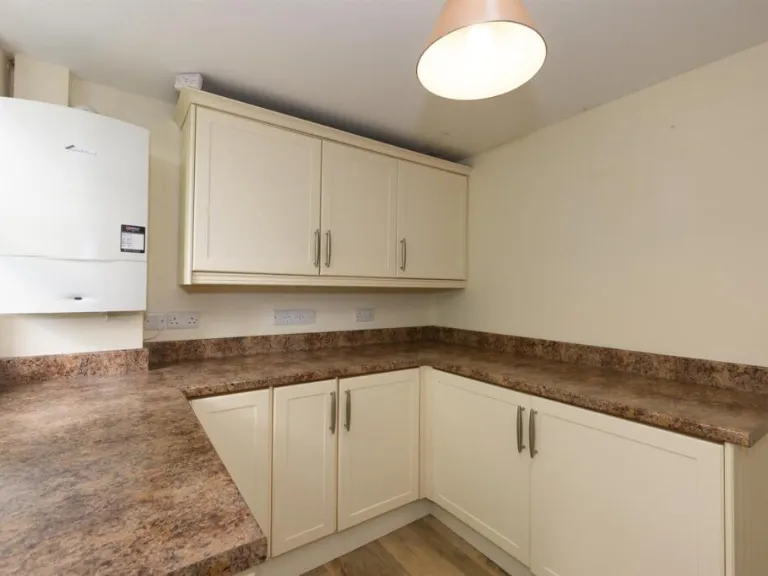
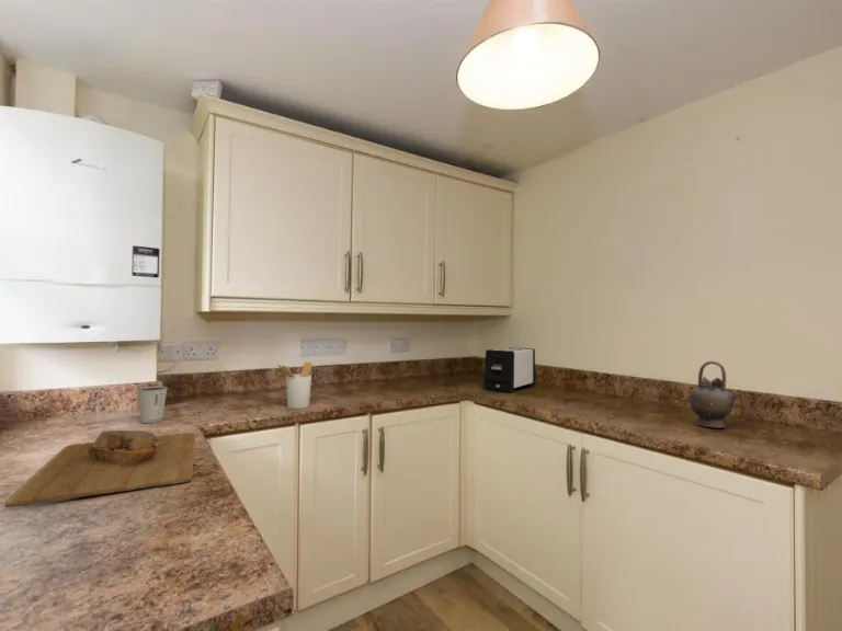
+ cutting board [3,429,196,508]
+ utensil holder [275,360,314,410]
+ toaster [482,346,537,394]
+ dixie cup [136,386,169,424]
+ teapot [687,360,743,429]
